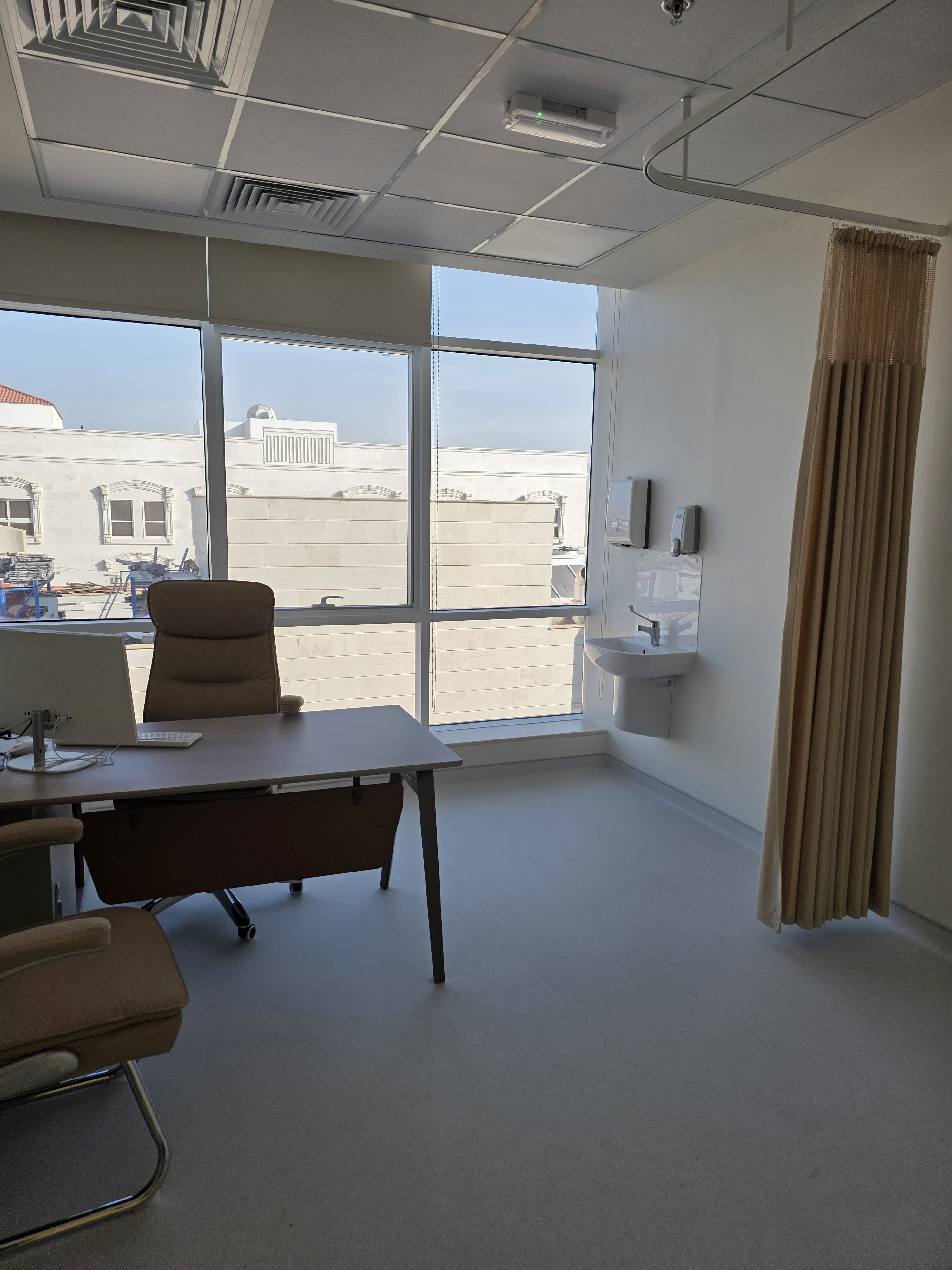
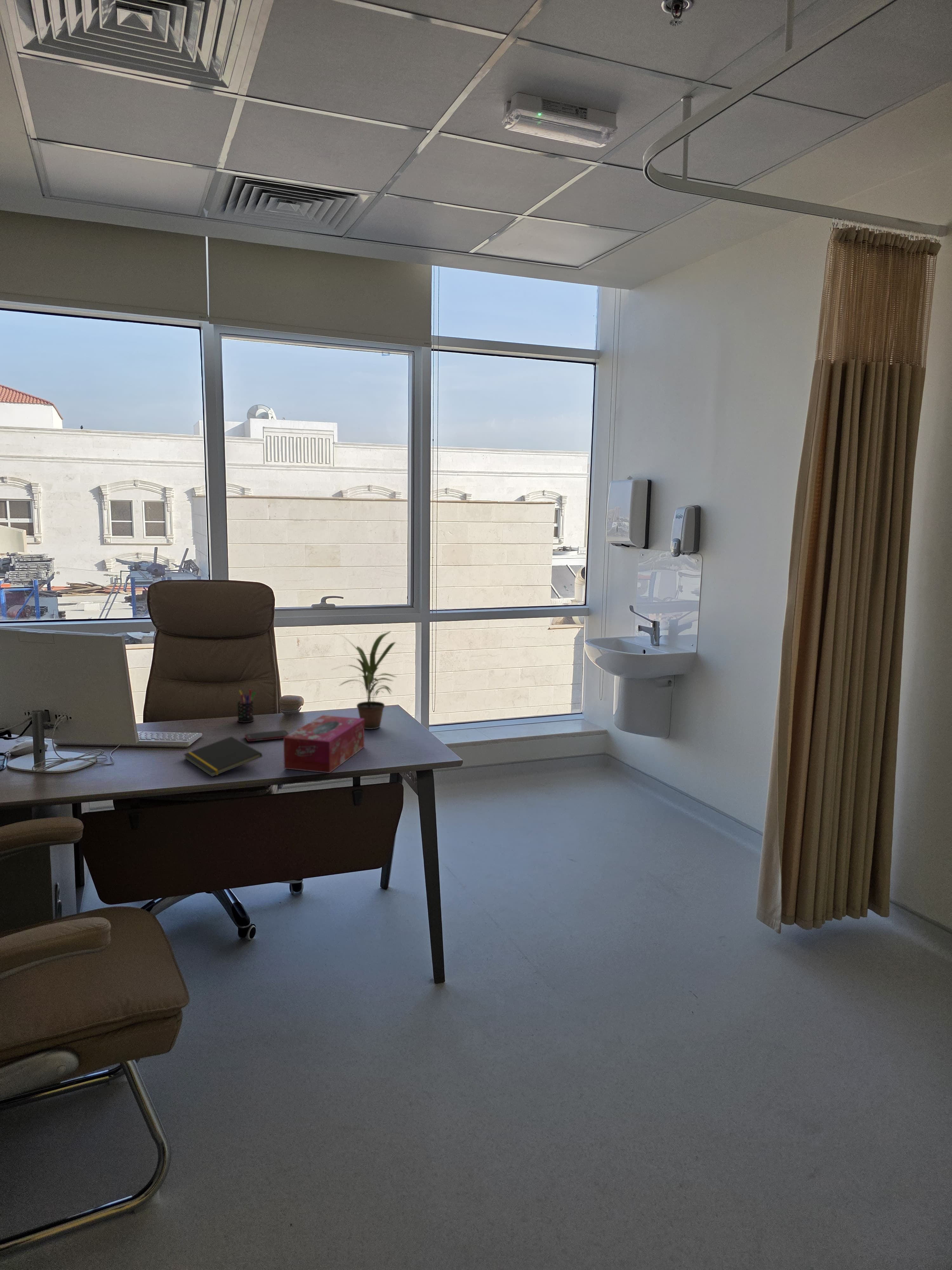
+ notepad [183,736,263,777]
+ tissue box [283,715,365,773]
+ pen holder [237,689,256,723]
+ potted plant [331,631,398,730]
+ cell phone [244,730,289,742]
